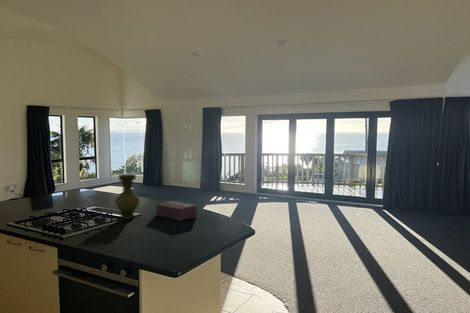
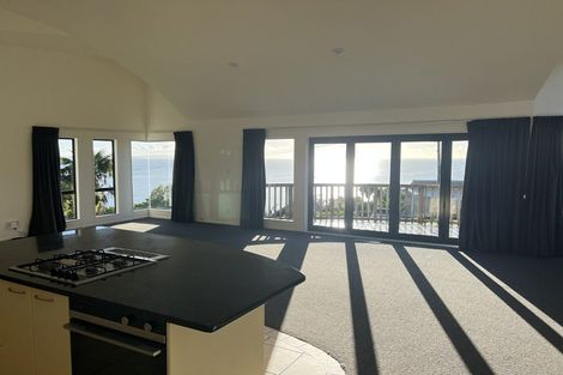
- vase [114,173,141,221]
- tissue box [155,200,198,222]
